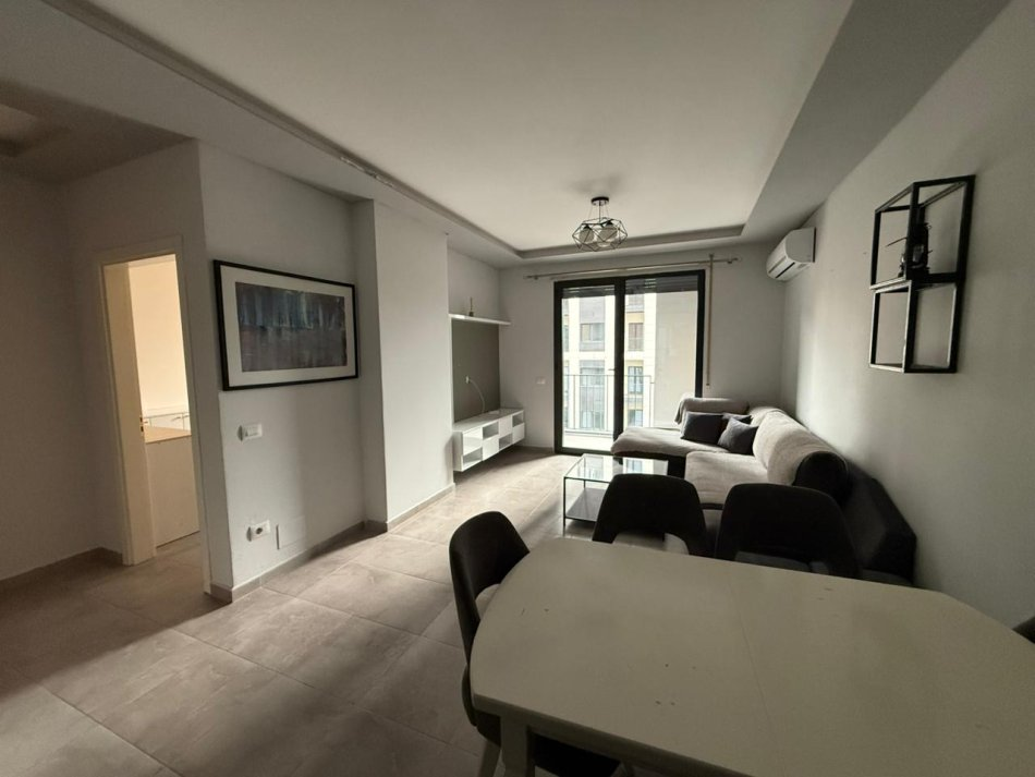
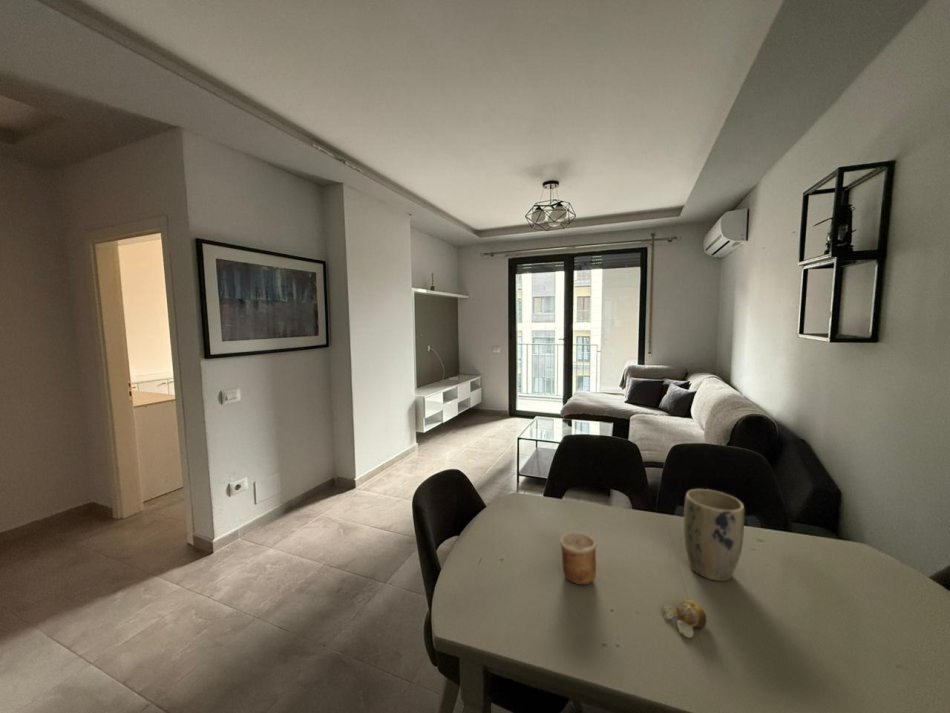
+ fruit [662,599,708,639]
+ cup [559,531,597,586]
+ plant pot [683,488,746,582]
